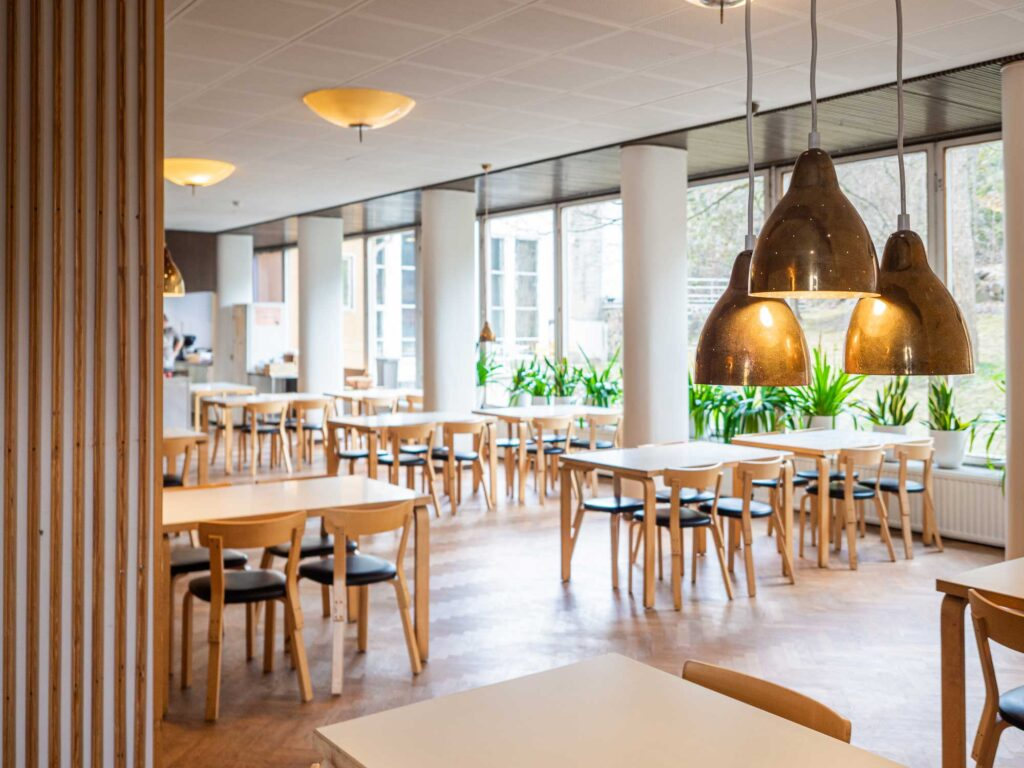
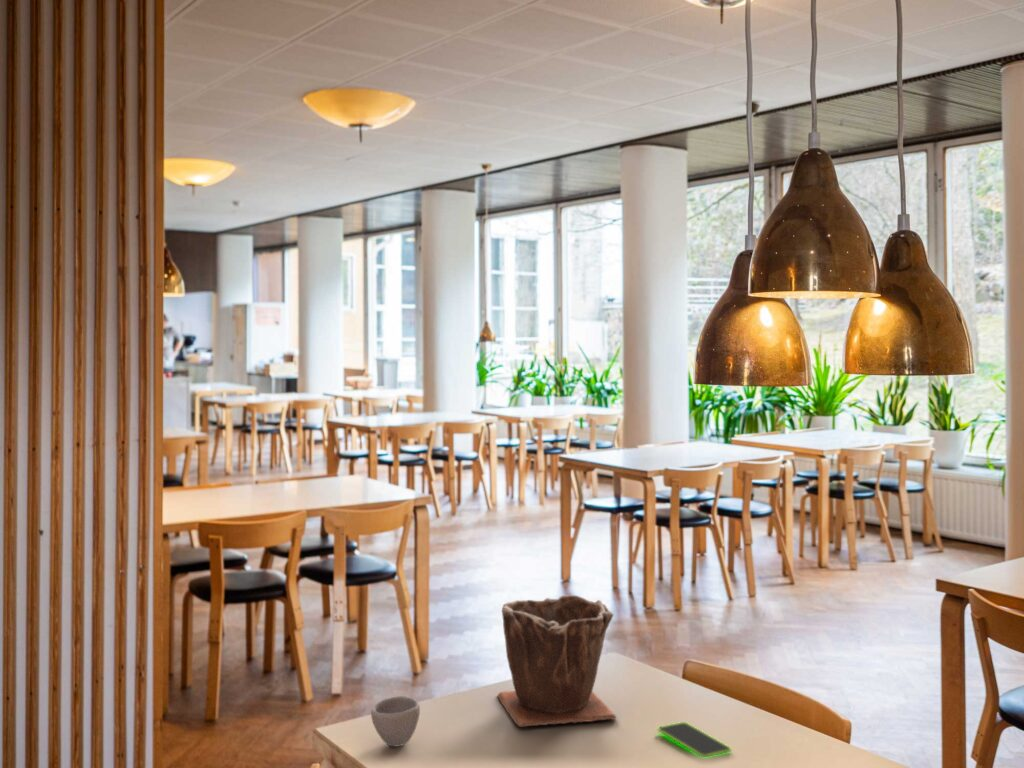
+ smartphone [657,721,732,758]
+ plant pot [496,594,618,728]
+ cup [370,695,421,747]
